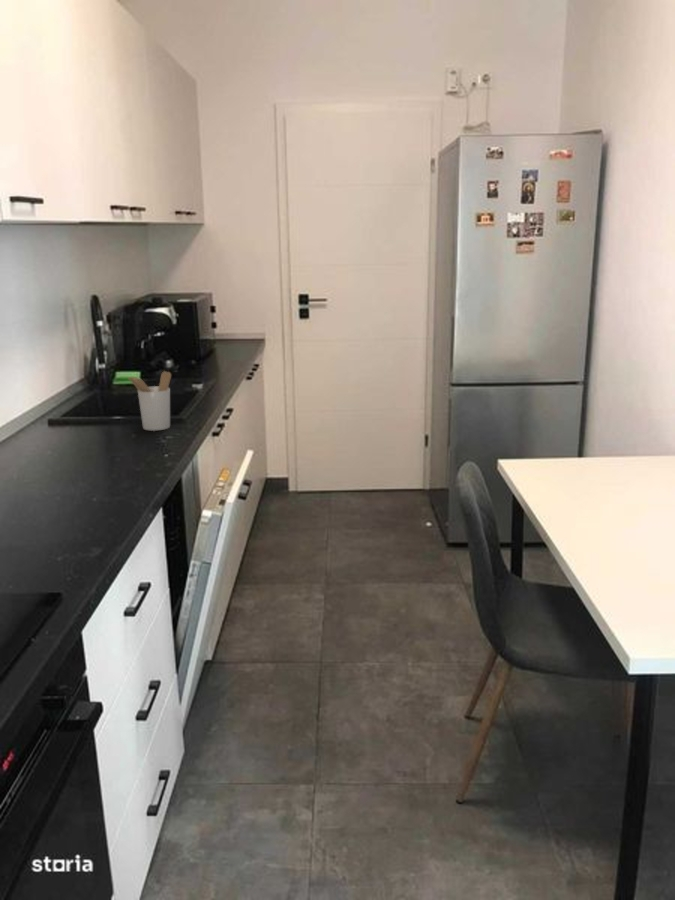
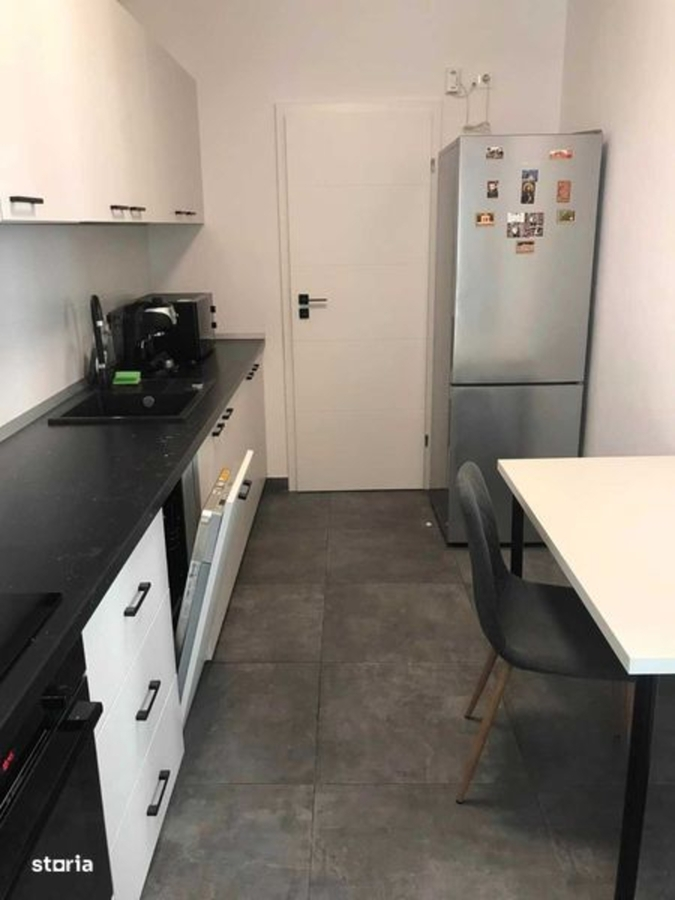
- utensil holder [125,370,172,432]
